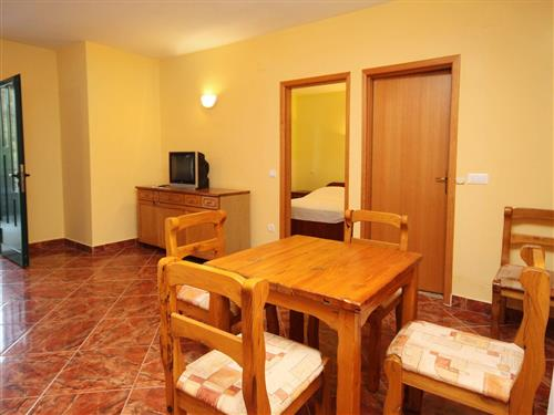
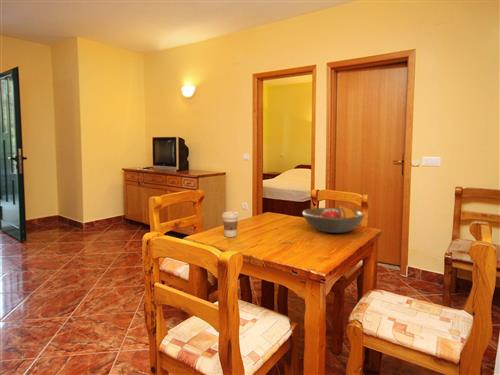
+ fruit bowl [301,204,366,234]
+ coffee cup [221,210,240,238]
